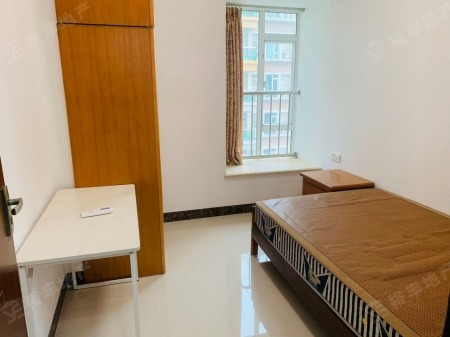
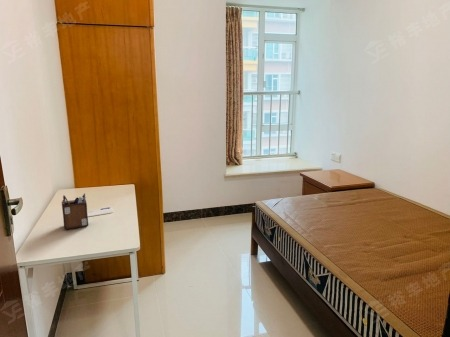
+ desk organizer [61,193,89,230]
